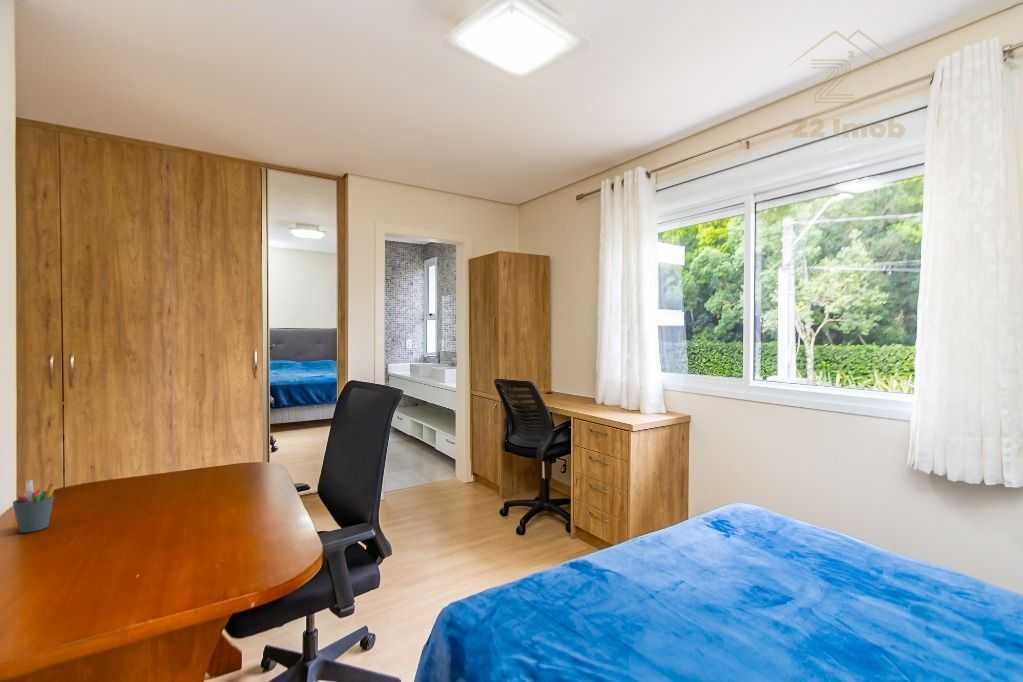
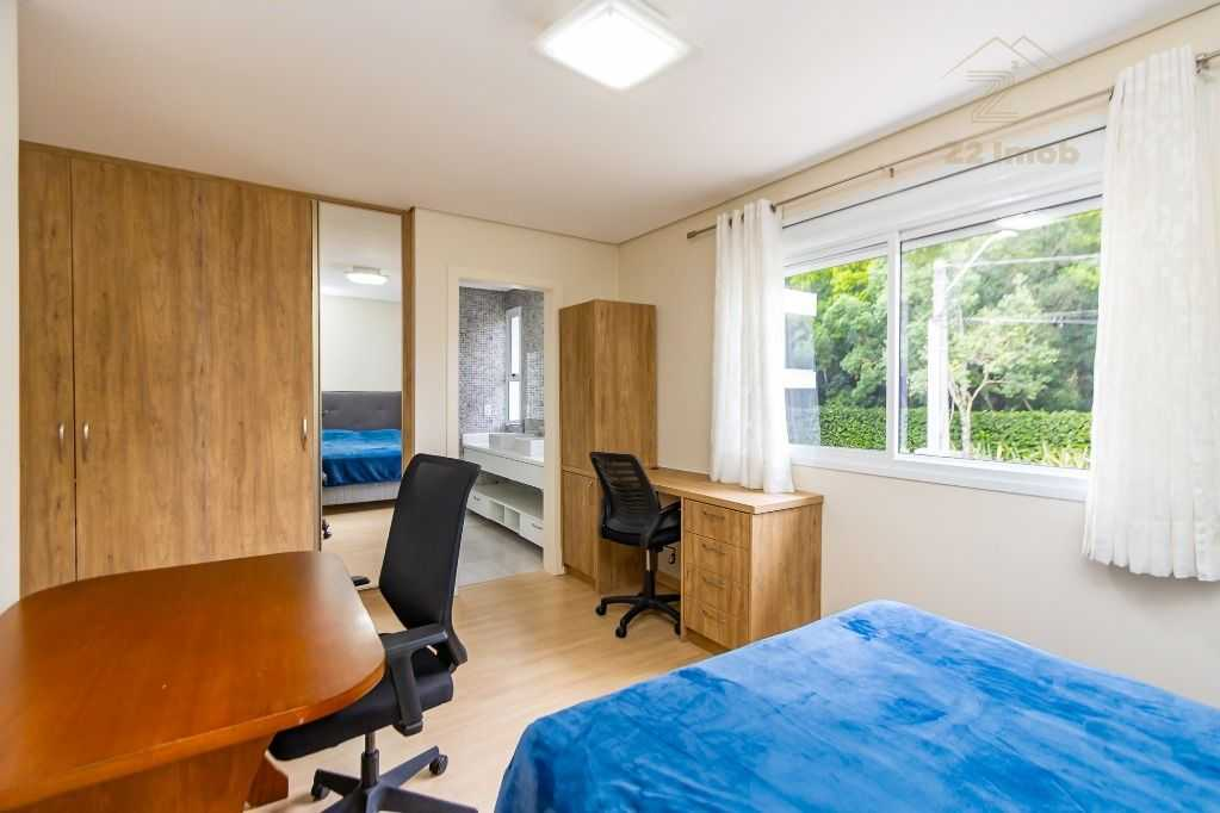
- pen holder [12,479,57,534]
